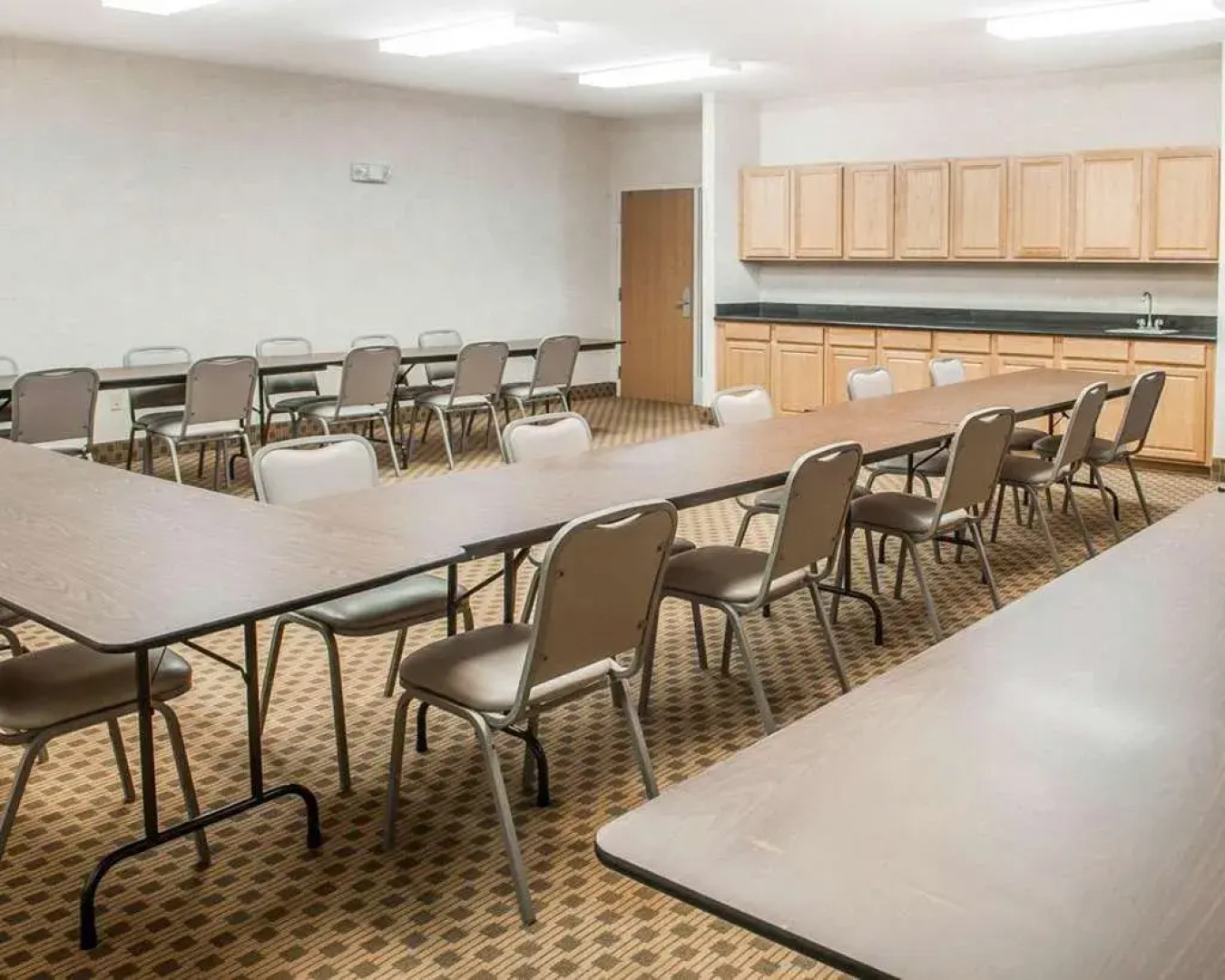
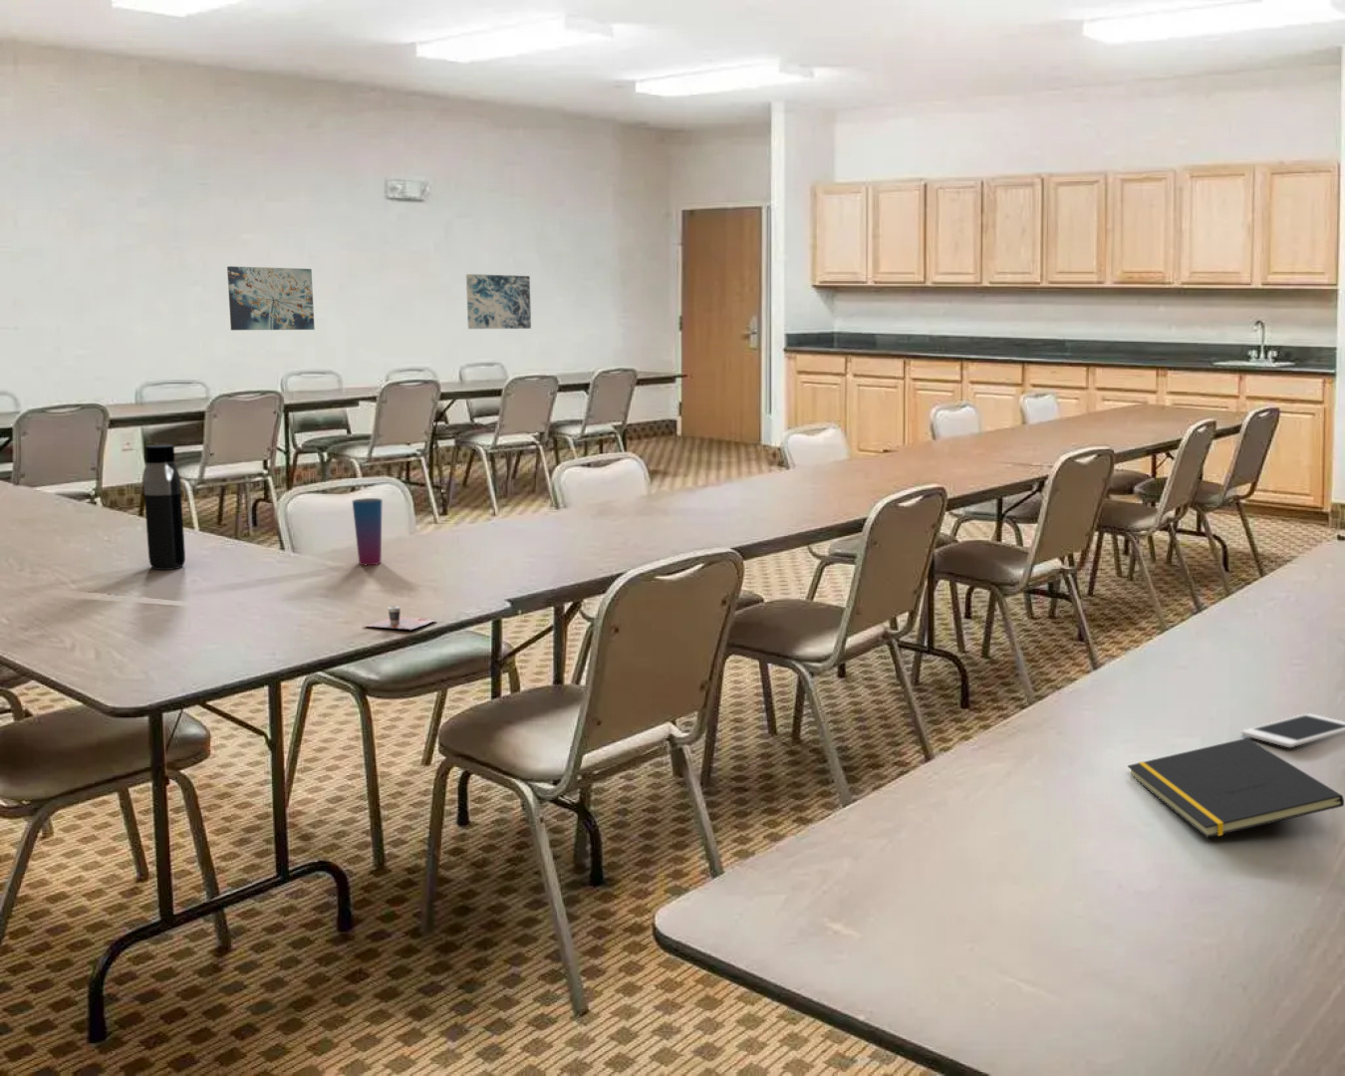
+ cup [351,497,383,565]
+ wall art [466,273,533,329]
+ water bottle [143,444,187,571]
+ cell phone [1241,713,1345,748]
+ notepad [1127,737,1345,839]
+ wall art [226,265,316,330]
+ cup [365,605,436,630]
